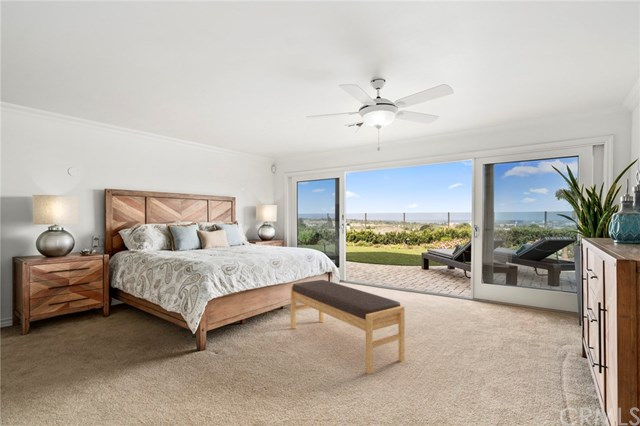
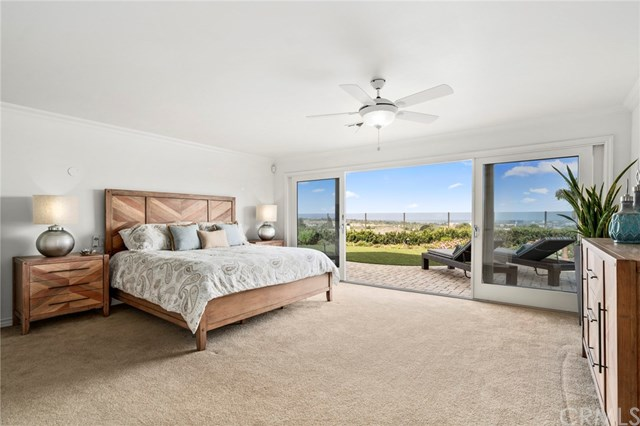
- bench [290,279,406,375]
